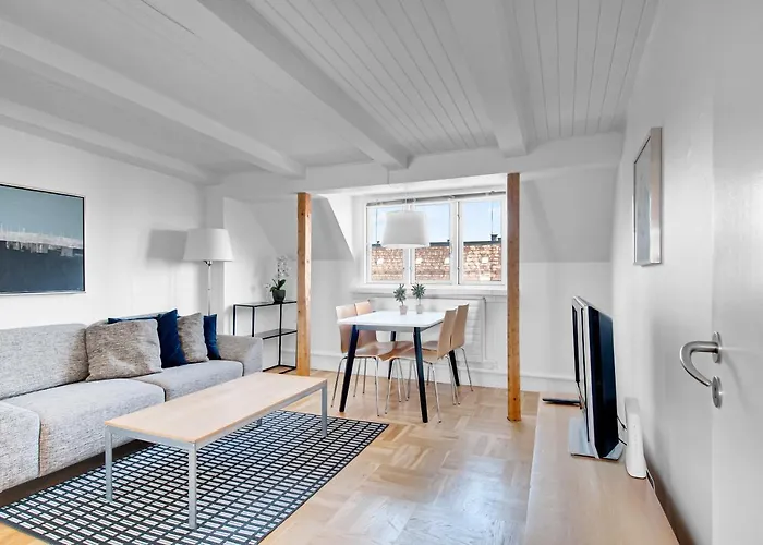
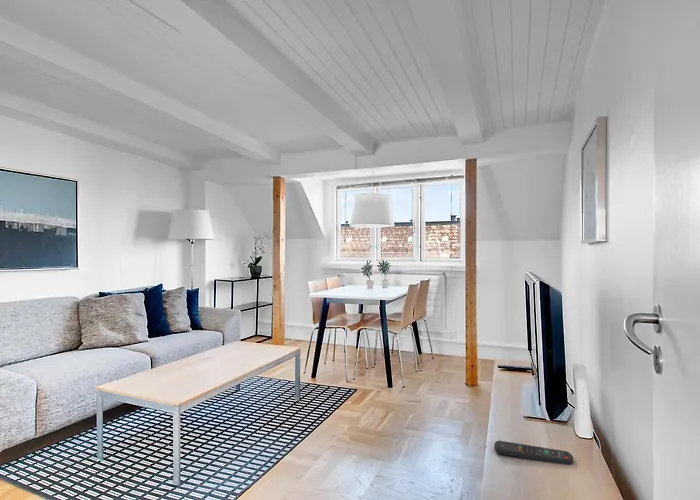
+ remote control [493,440,574,466]
